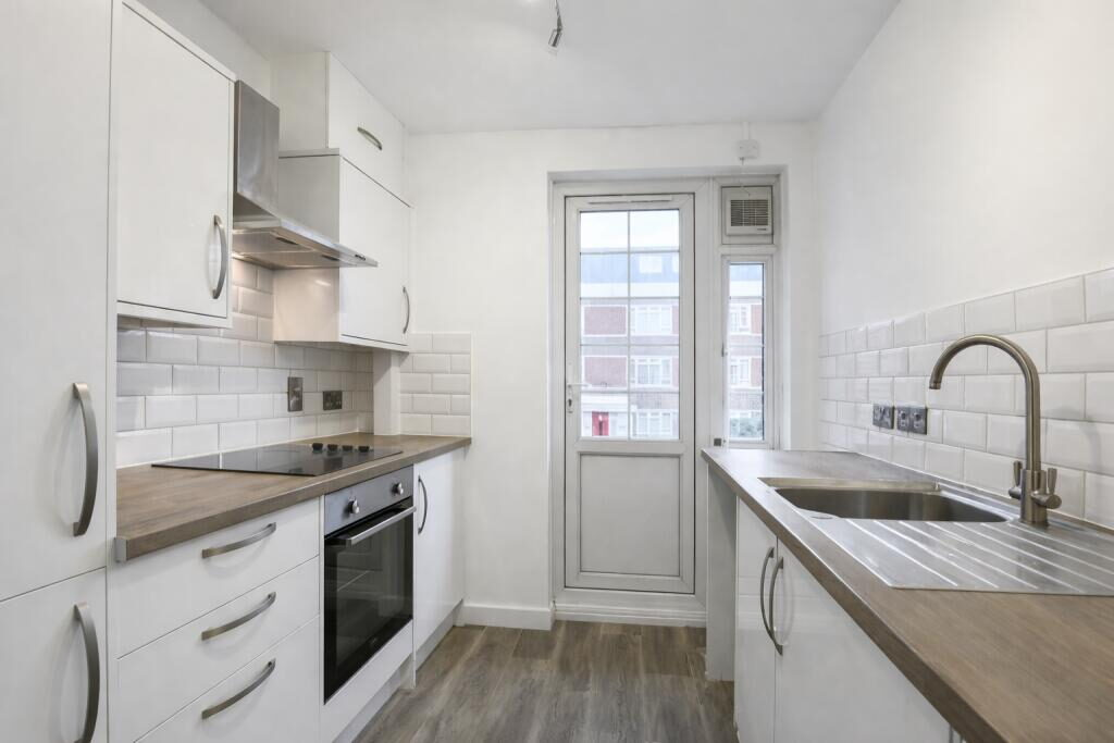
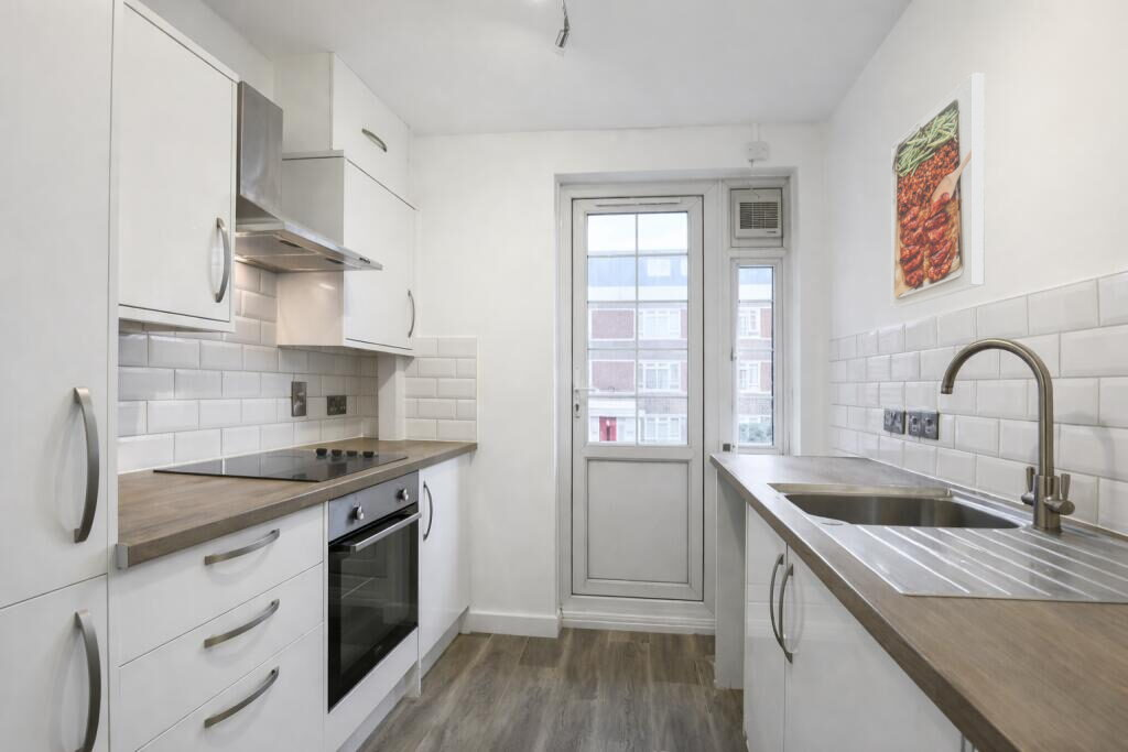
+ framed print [890,72,986,308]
